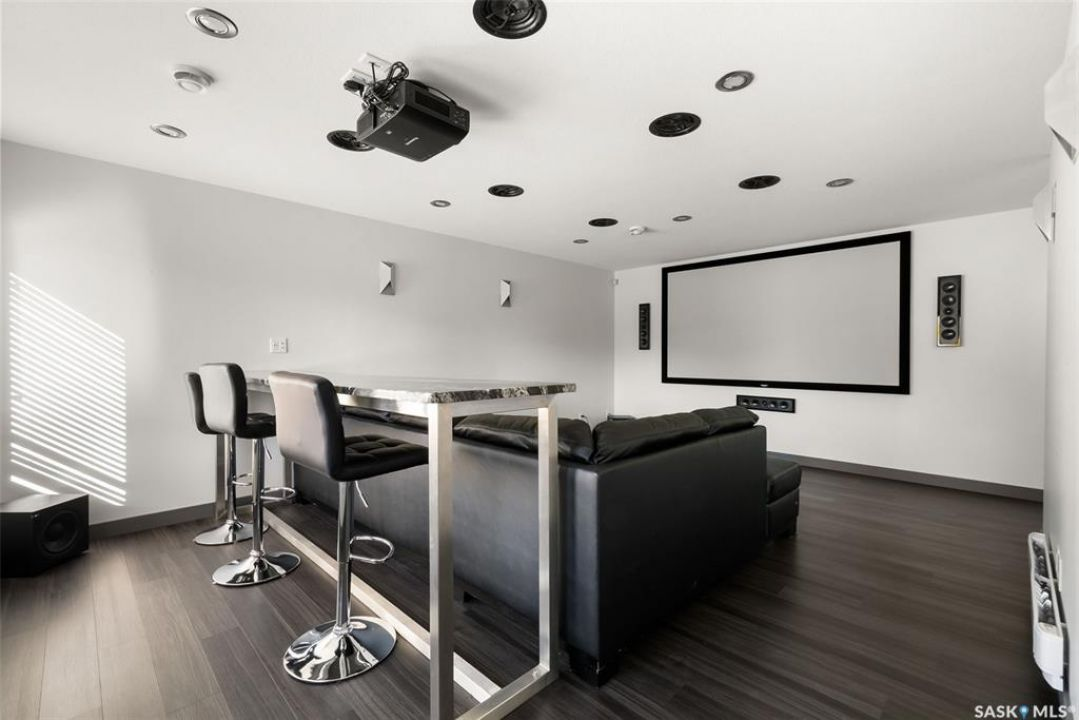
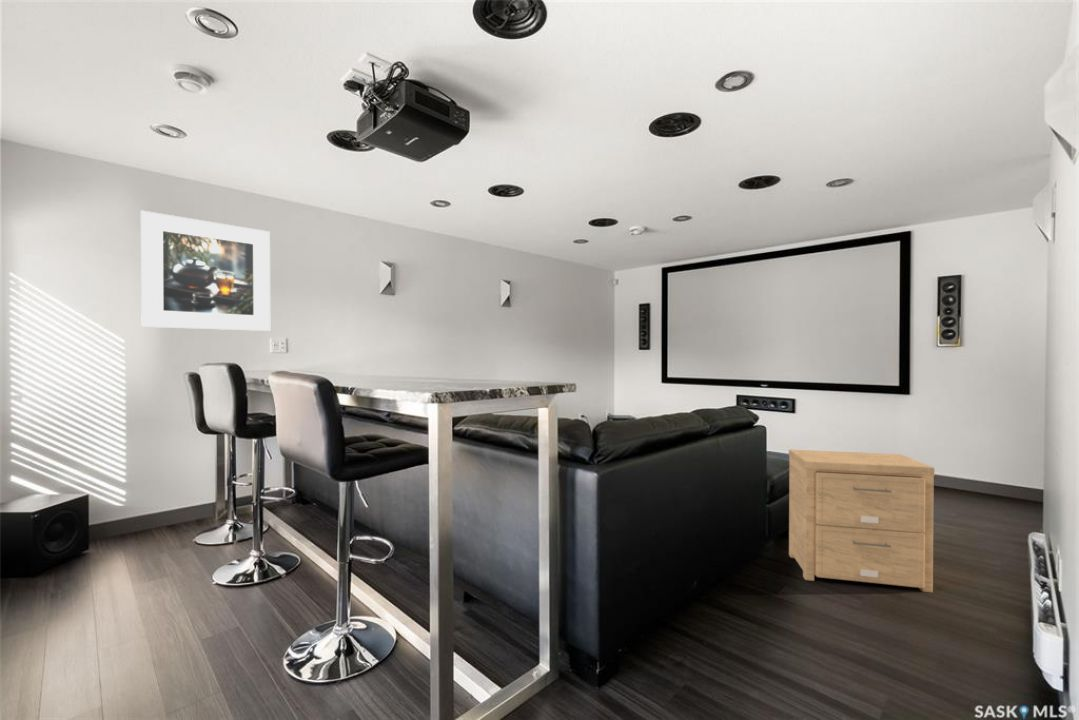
+ side table [788,448,936,593]
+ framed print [140,210,271,332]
